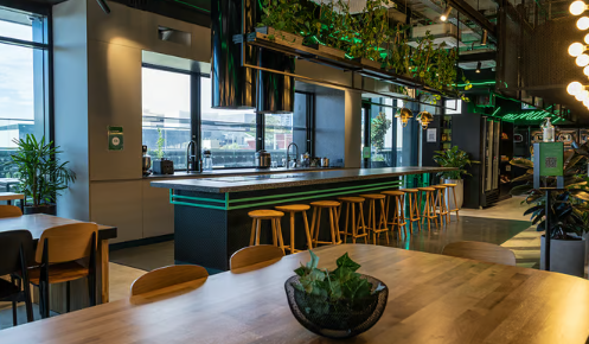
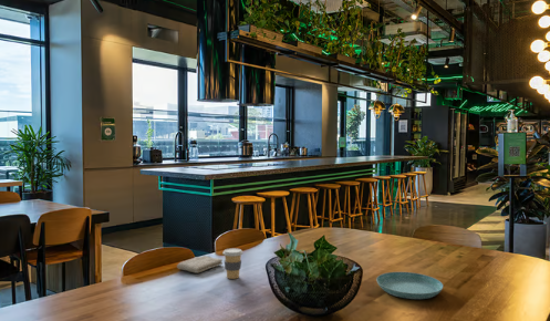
+ saucer [375,271,444,300]
+ washcloth [176,255,224,275]
+ coffee cup [221,247,243,280]
